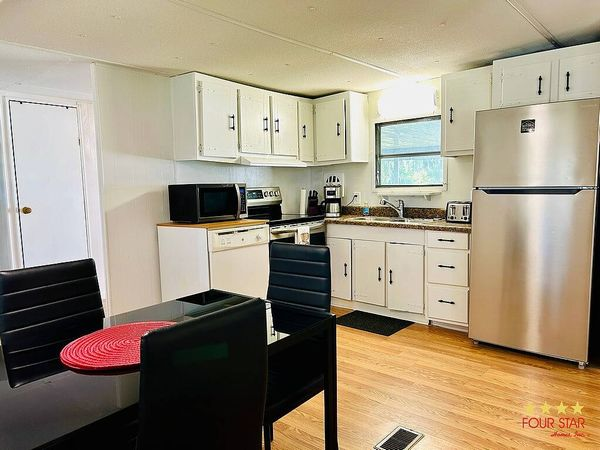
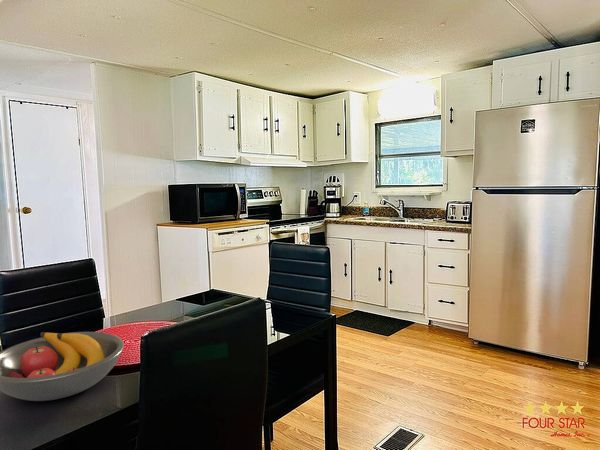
+ fruit bowl [0,331,125,402]
